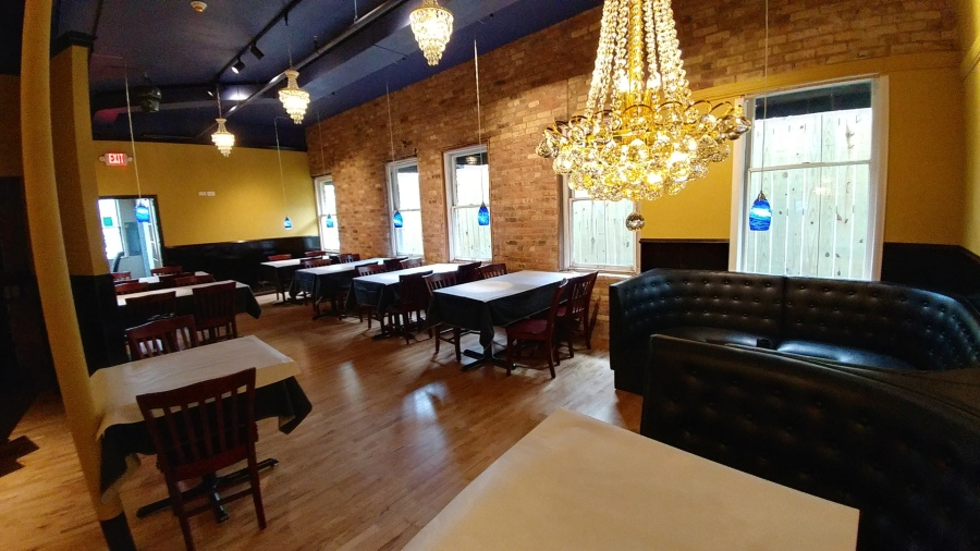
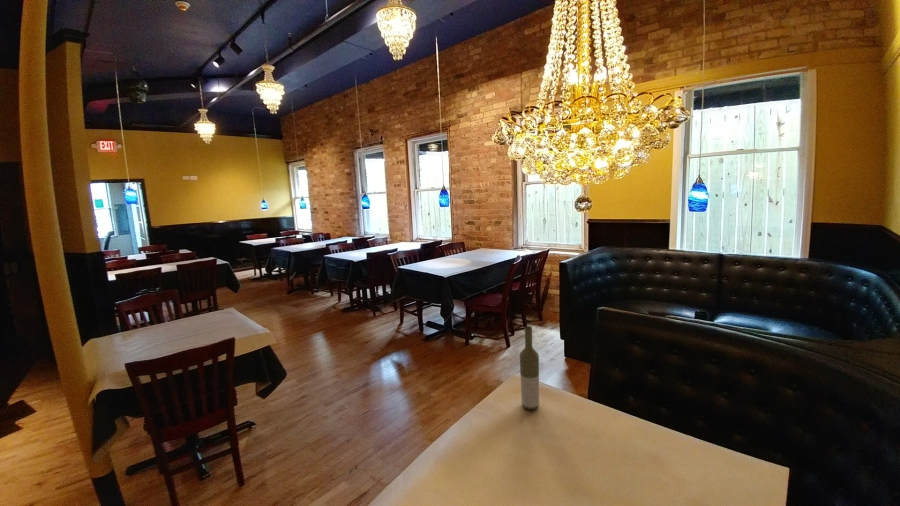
+ bottle [519,325,540,410]
